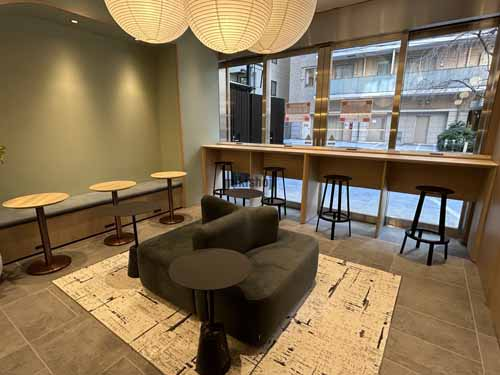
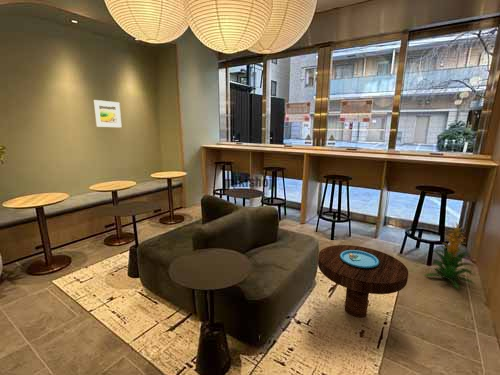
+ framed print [92,99,123,128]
+ indoor plant [424,222,476,290]
+ side table [317,244,409,318]
